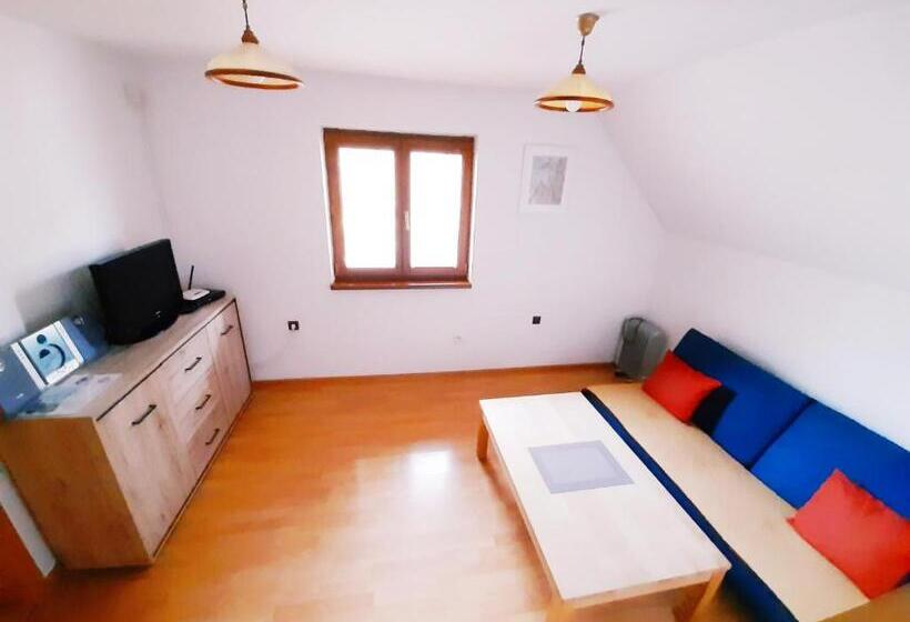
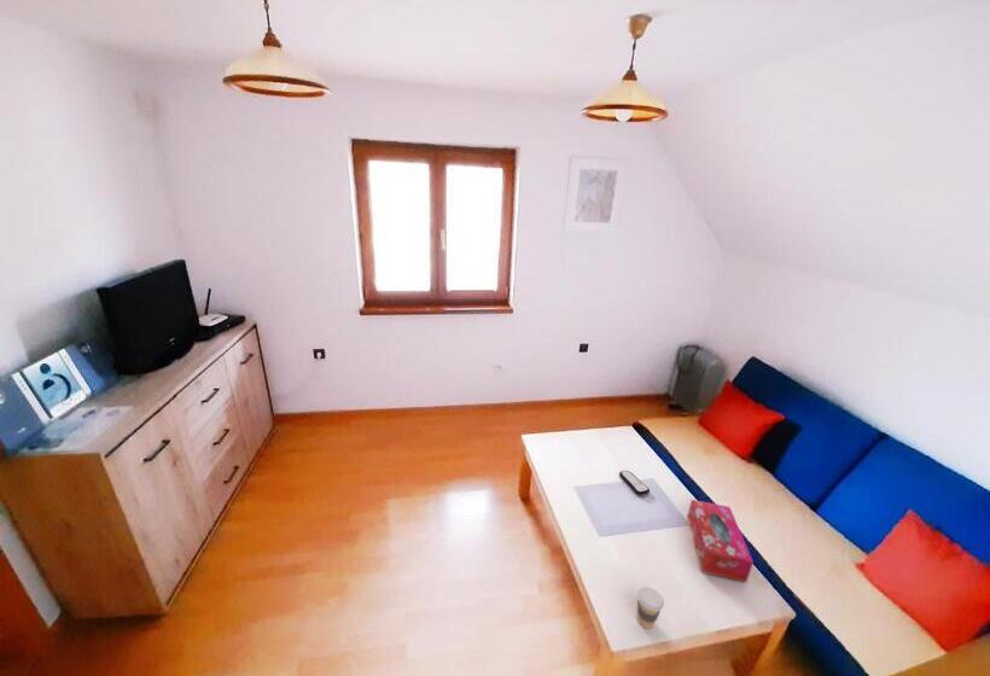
+ coffee cup [636,585,665,630]
+ tissue box [687,499,755,583]
+ remote control [618,470,651,496]
